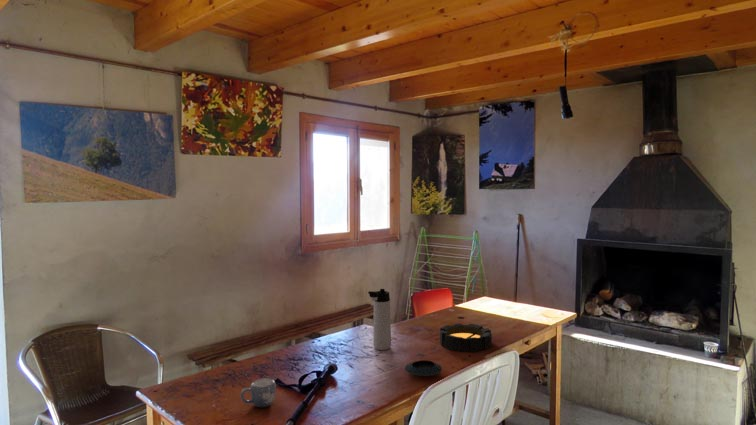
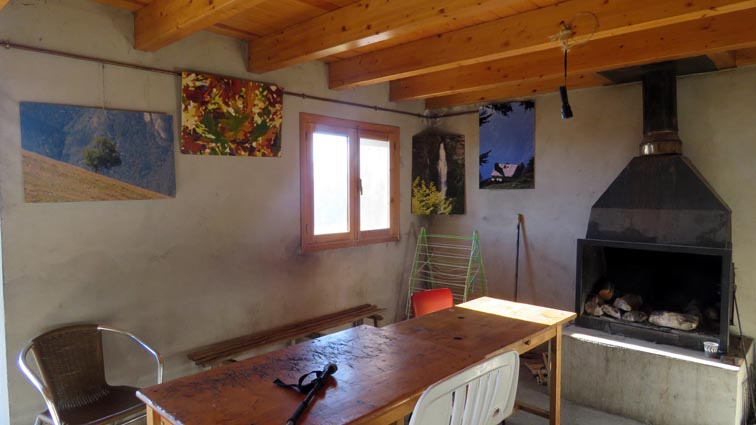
- saucer [404,359,443,377]
- lantern [439,322,493,353]
- thermos bottle [367,288,392,351]
- mug [240,377,277,408]
